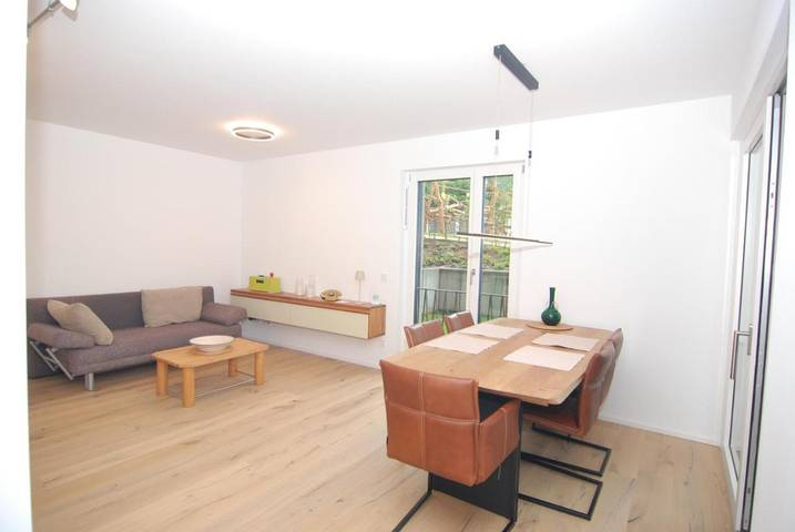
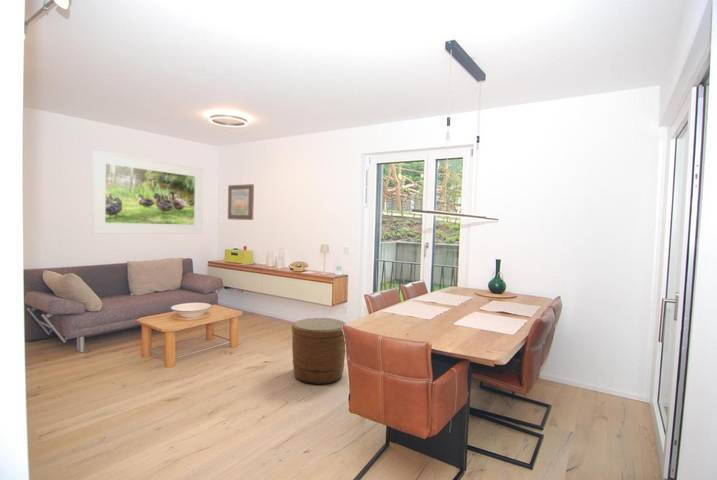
+ wall art [227,183,255,221]
+ basket [291,317,347,385]
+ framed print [91,149,204,235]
